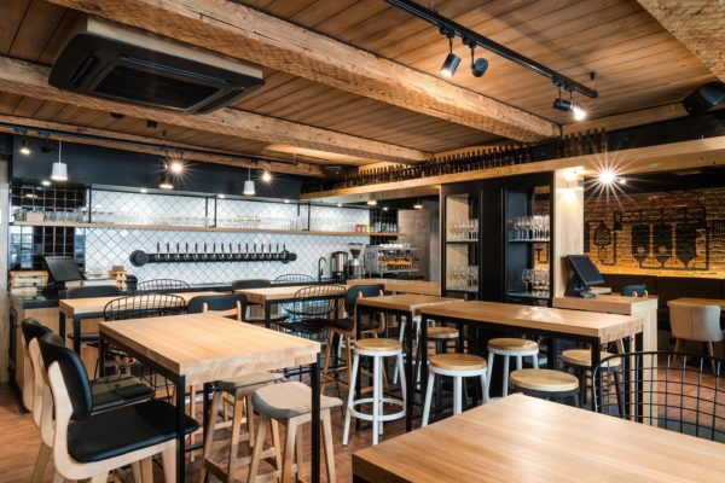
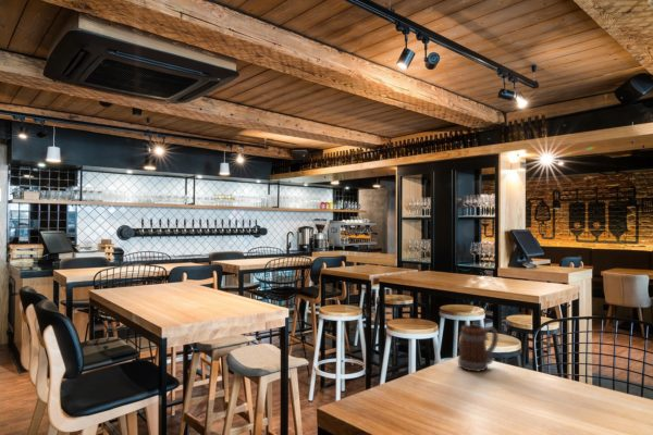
+ beer mug [457,324,500,373]
